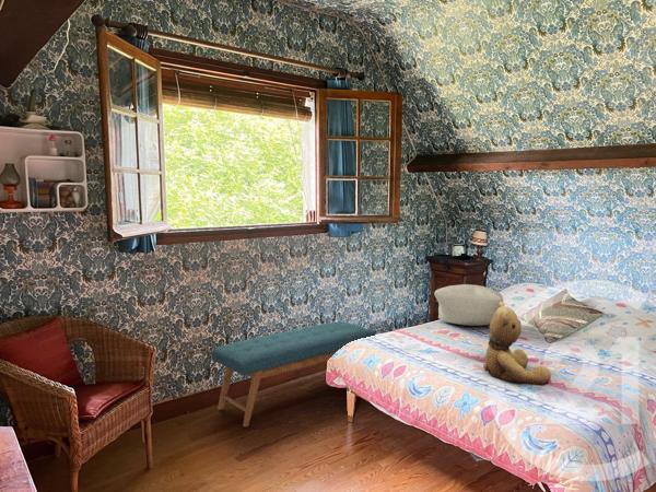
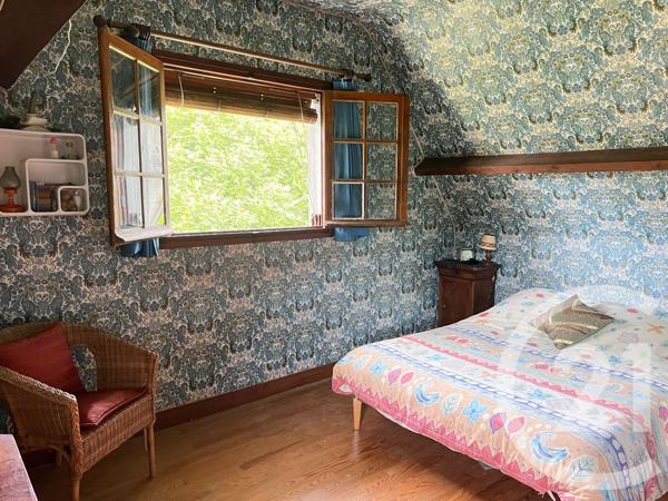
- bench [210,320,376,427]
- teddy bear [482,301,552,386]
- pillow [433,283,504,327]
